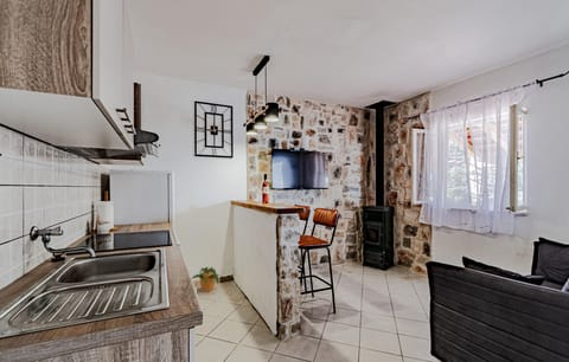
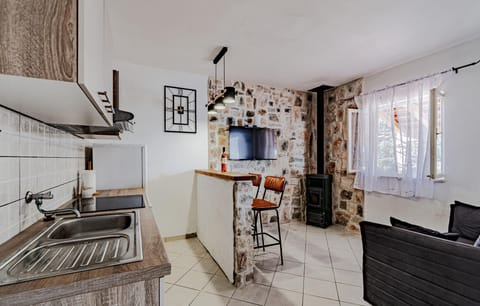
- potted plant [191,266,220,293]
